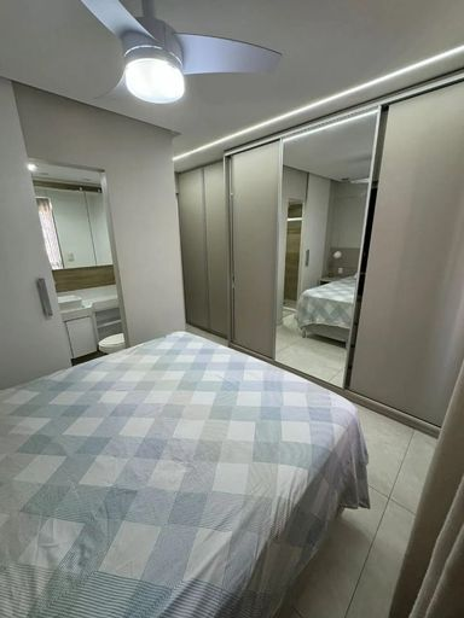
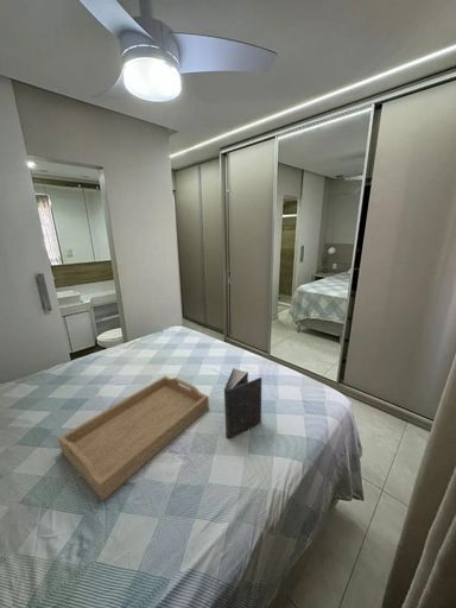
+ serving tray [57,375,210,502]
+ book [223,367,262,439]
